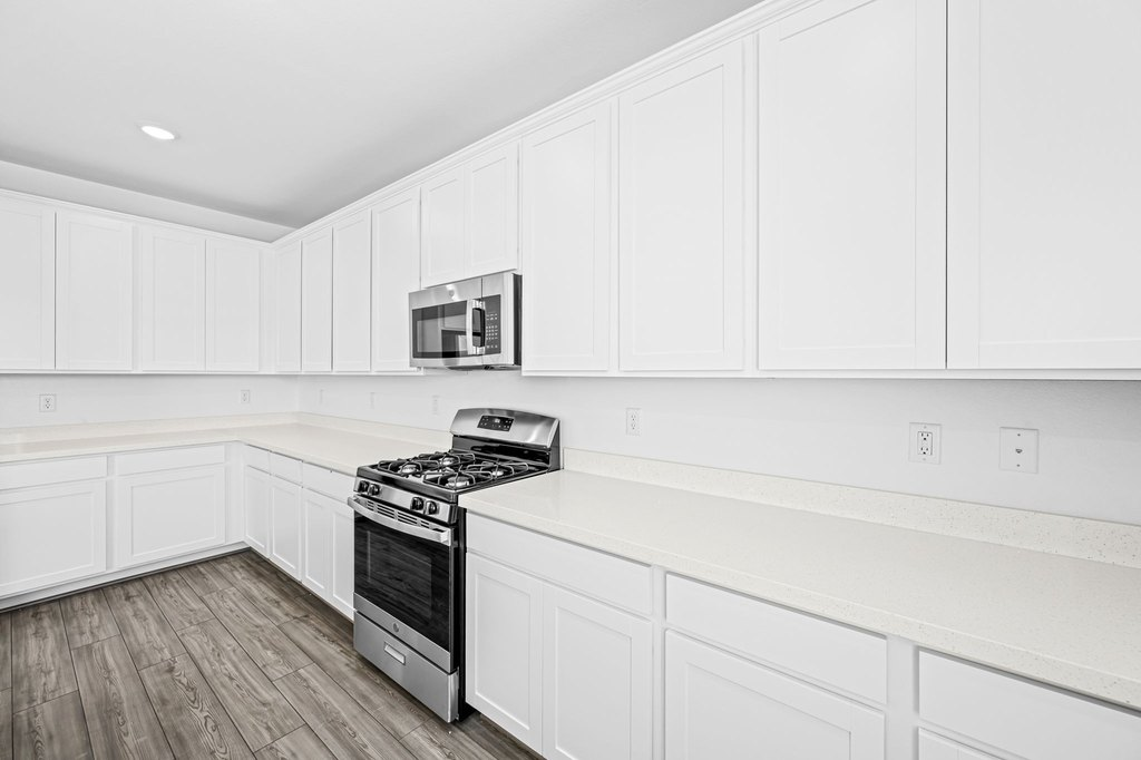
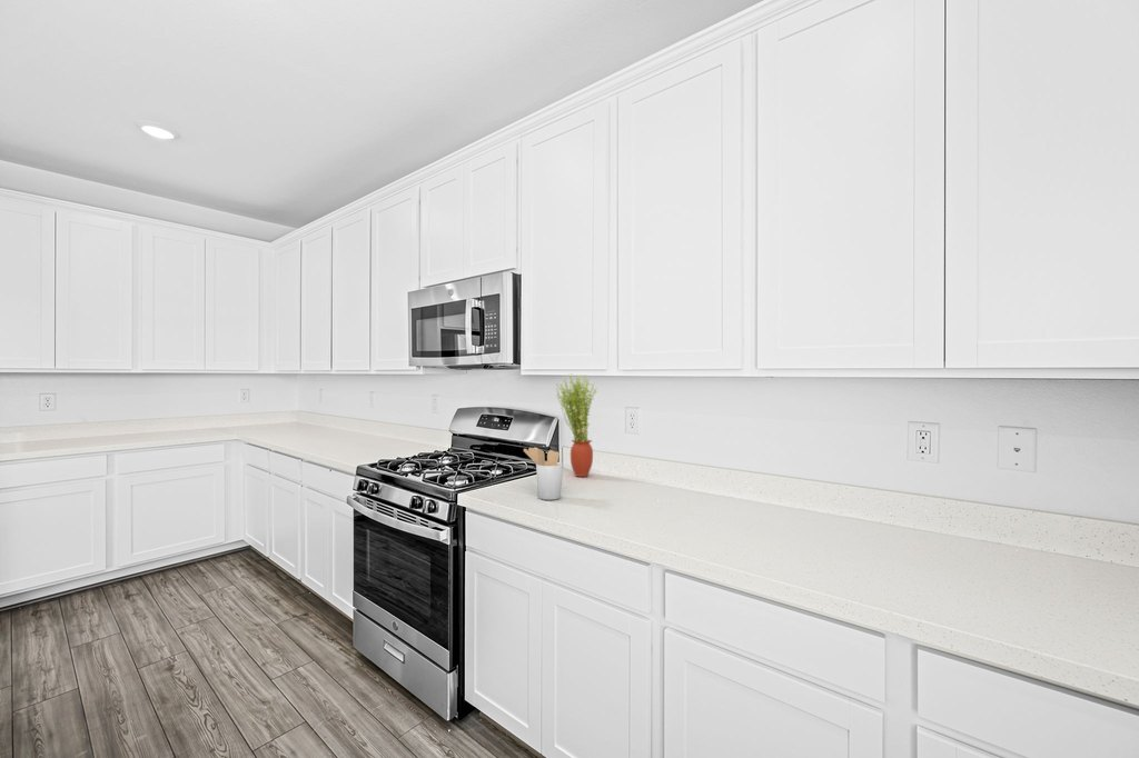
+ potted plant [555,375,598,478]
+ utensil holder [523,447,564,501]
